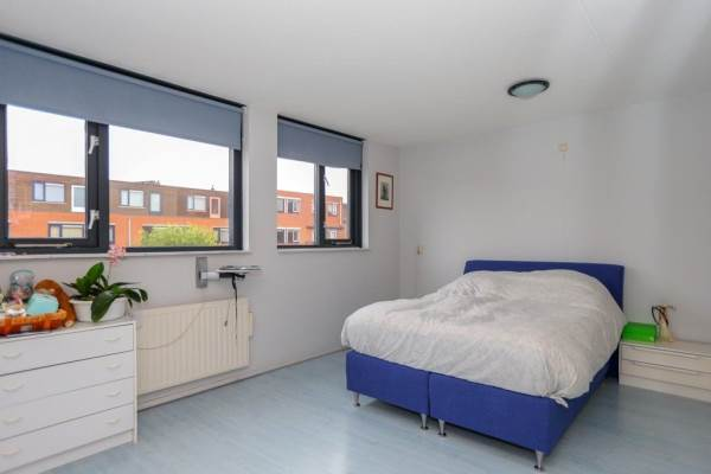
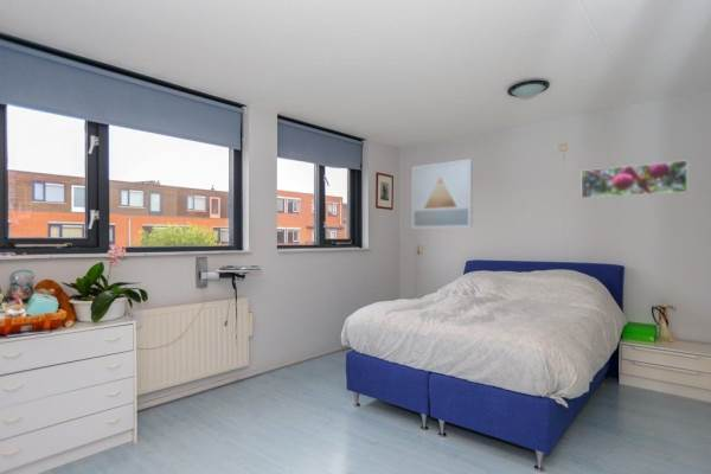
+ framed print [581,159,688,199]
+ wall art [411,158,474,230]
